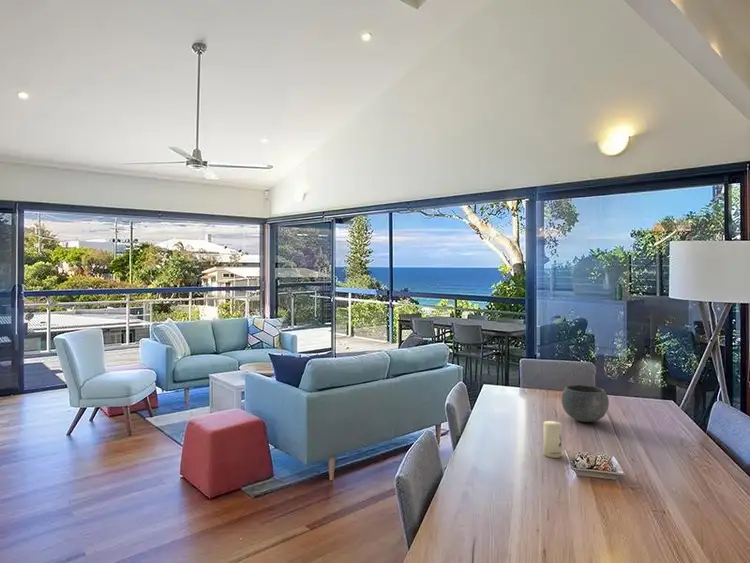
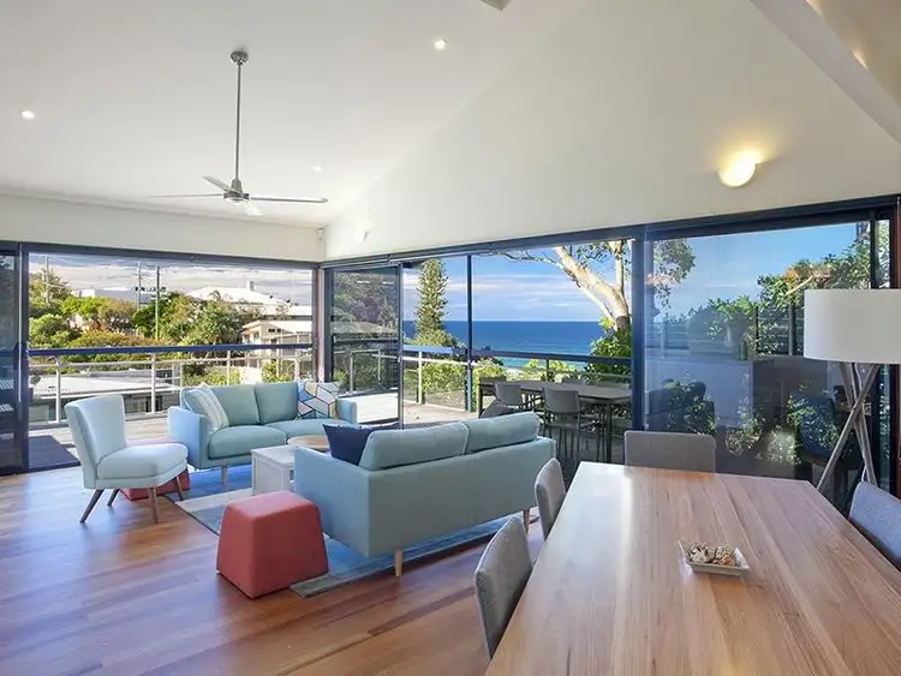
- candle [542,420,563,459]
- bowl [561,384,610,423]
